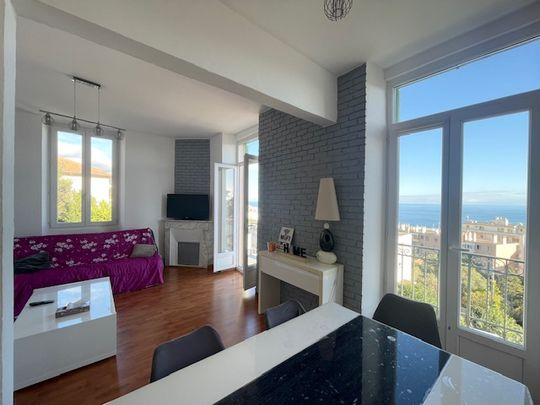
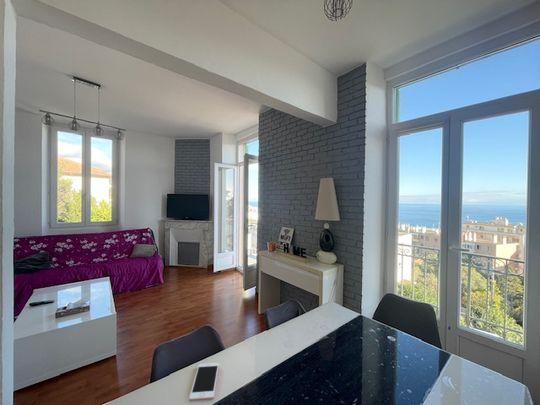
+ cell phone [188,362,220,402]
